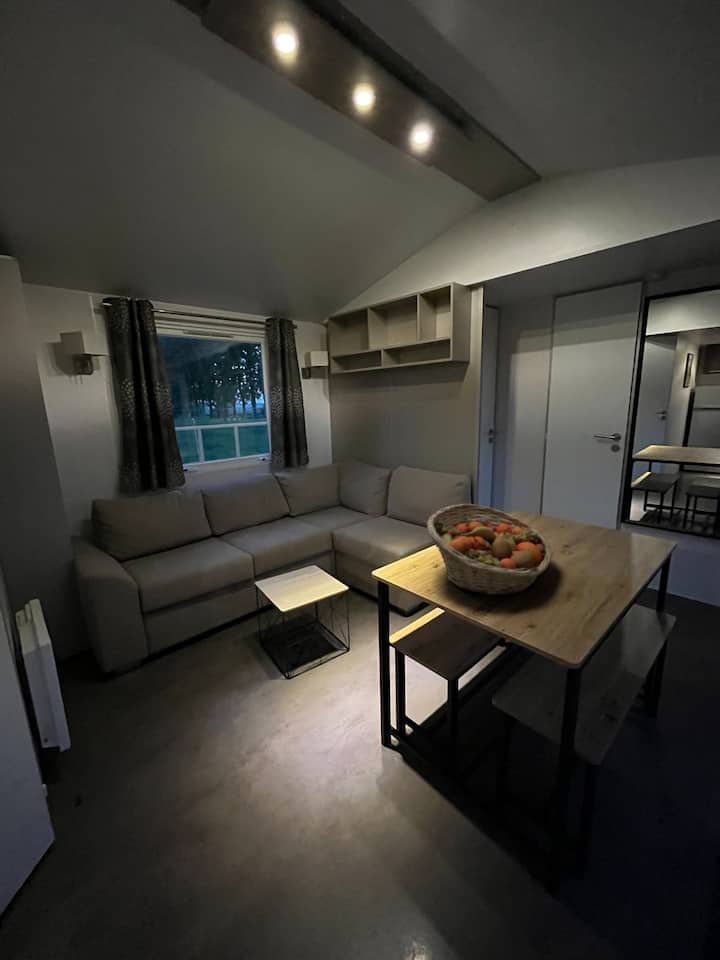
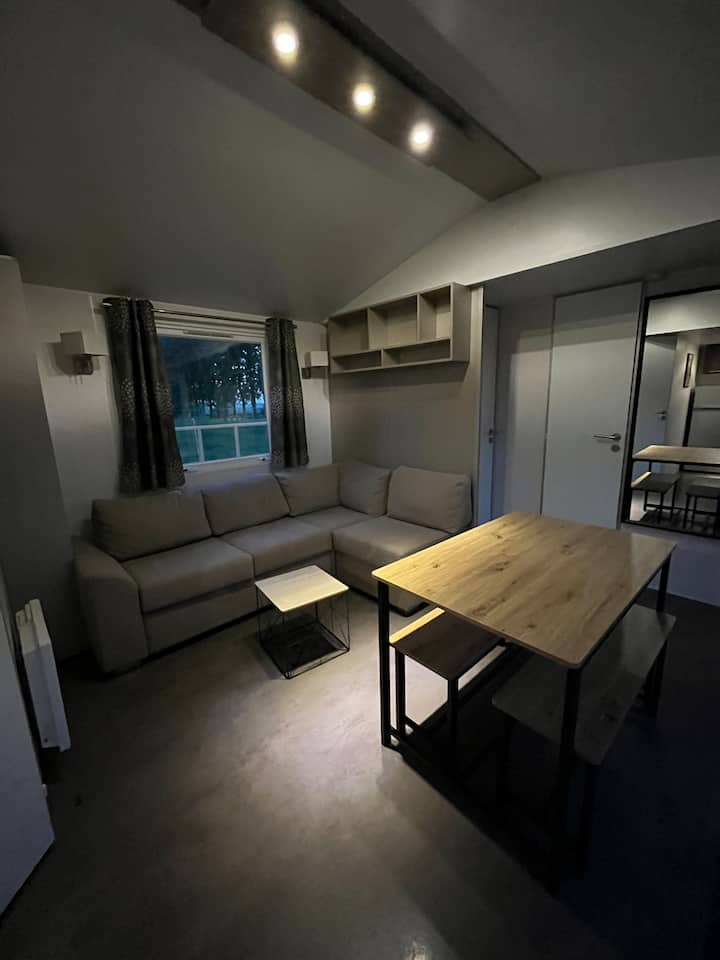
- fruit basket [426,503,554,596]
